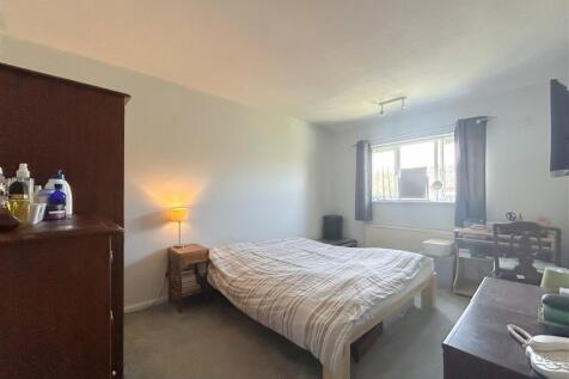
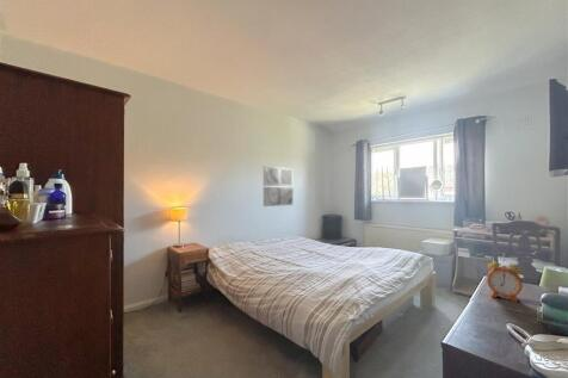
+ alarm clock [486,255,524,303]
+ wall art [263,165,294,207]
